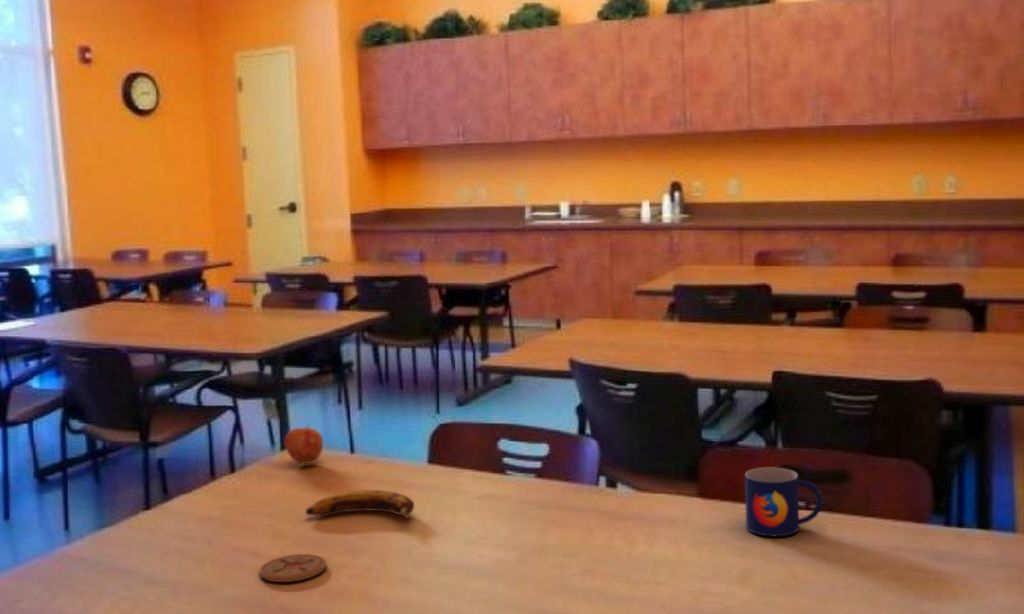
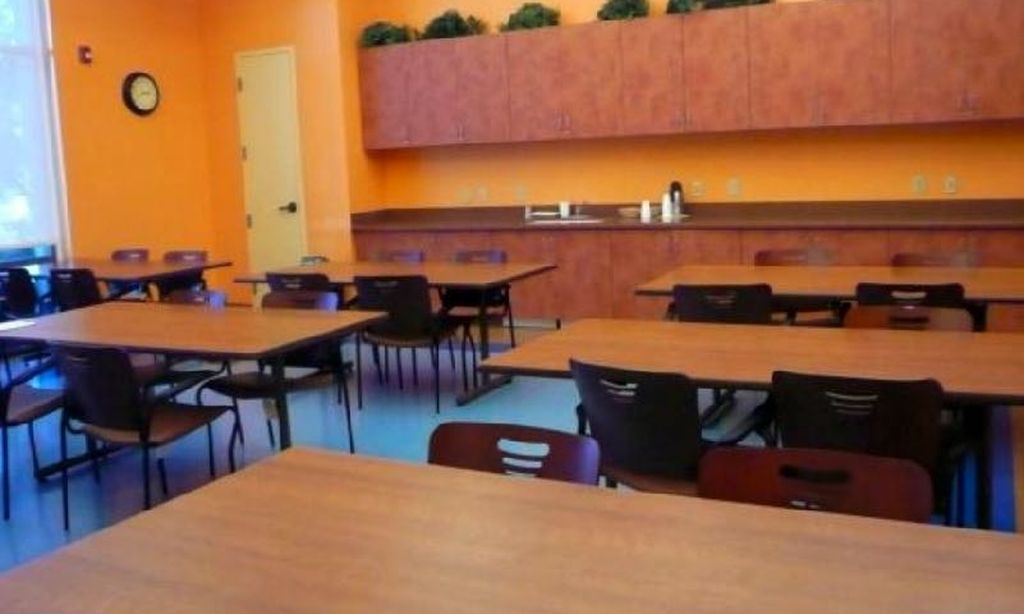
- mug [744,467,824,538]
- banana [305,489,415,520]
- coaster [259,553,327,583]
- apple [284,423,324,465]
